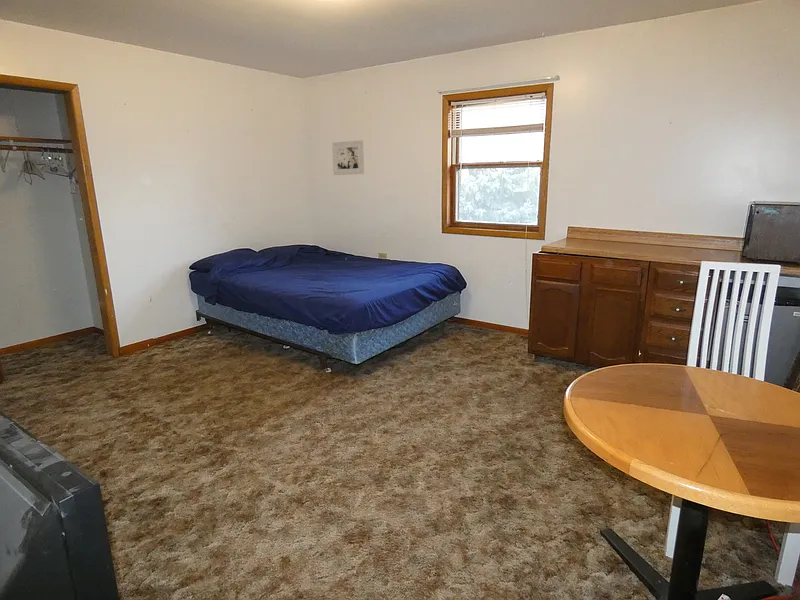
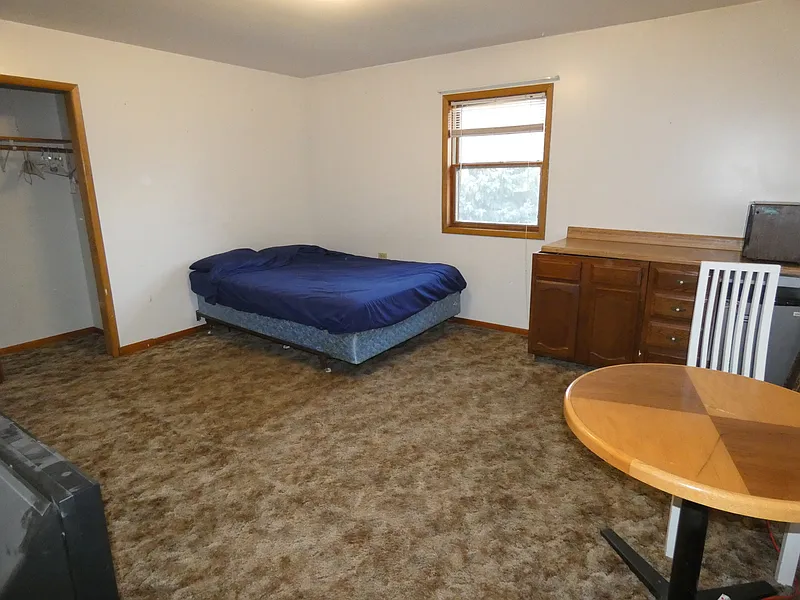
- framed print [331,139,365,176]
